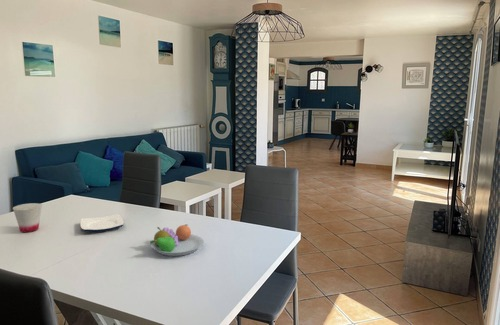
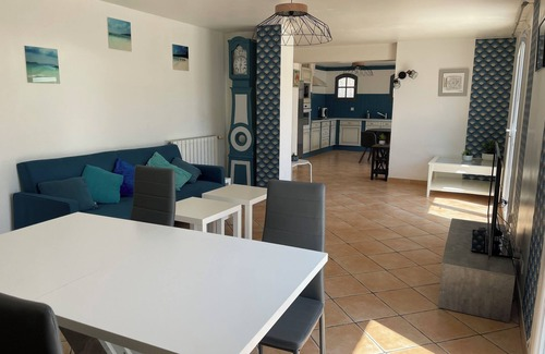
- cup [12,202,43,233]
- plate [80,214,125,232]
- fruit bowl [149,223,205,257]
